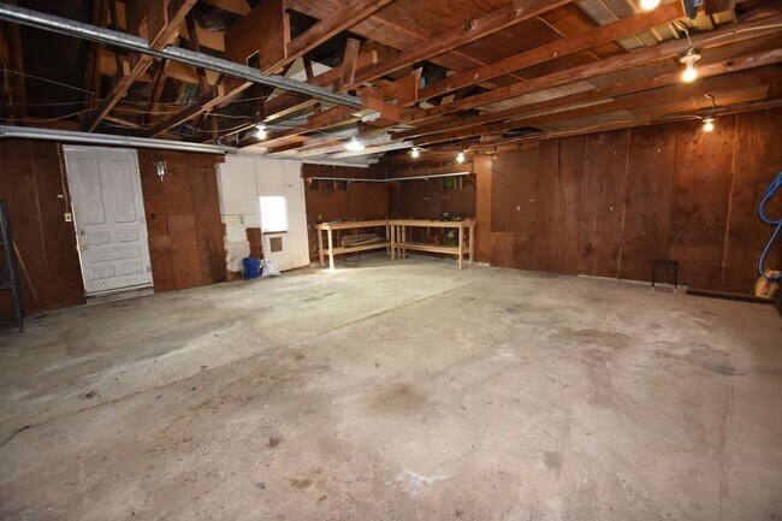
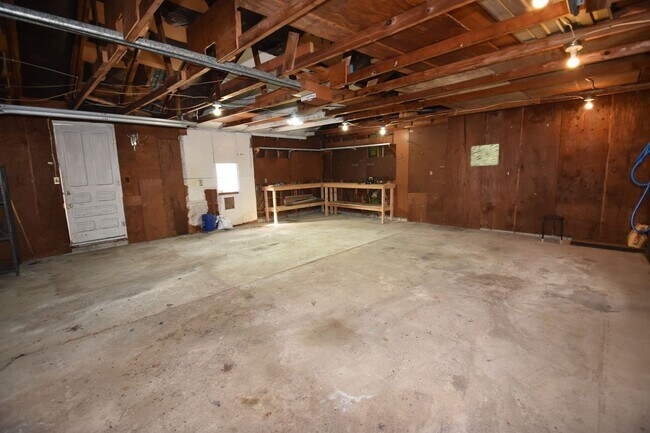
+ wall art [470,143,500,167]
